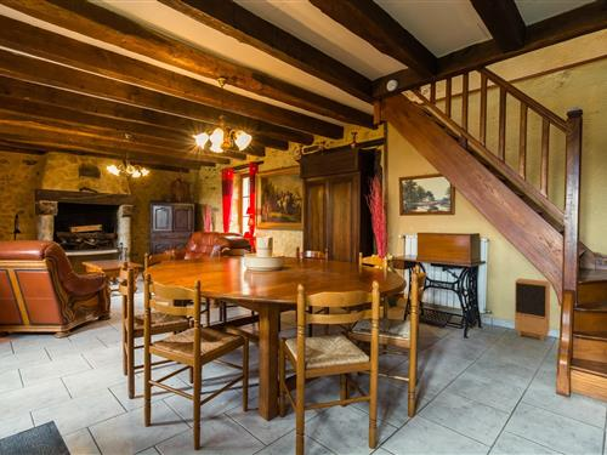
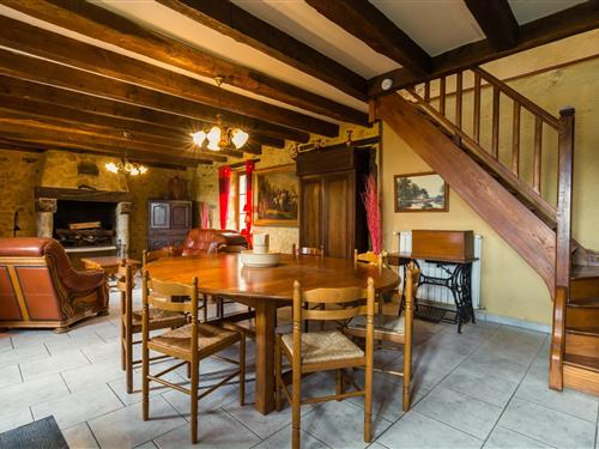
- speaker [514,278,551,341]
